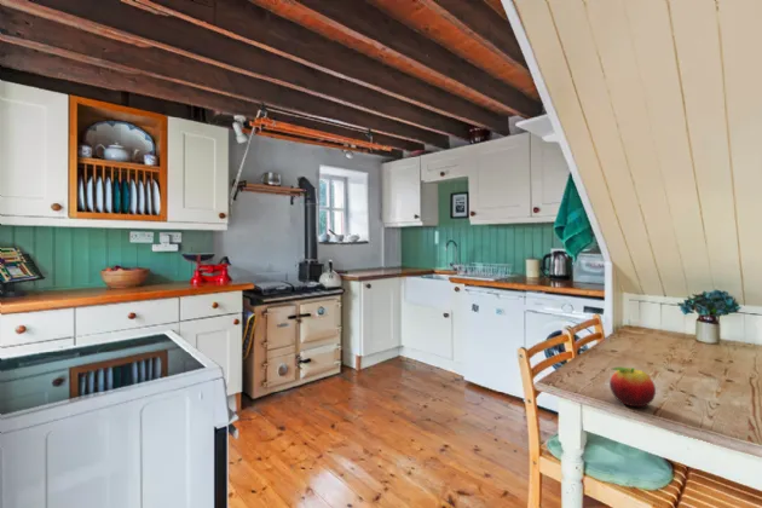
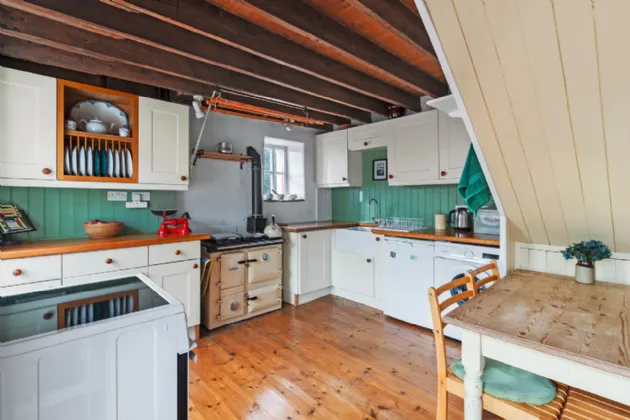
- fruit [608,366,657,408]
